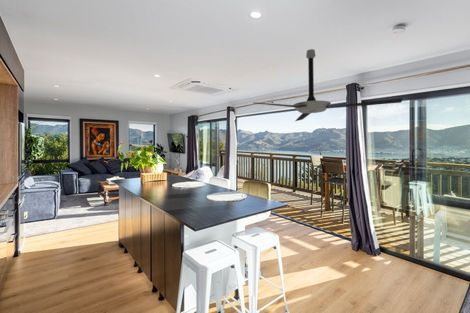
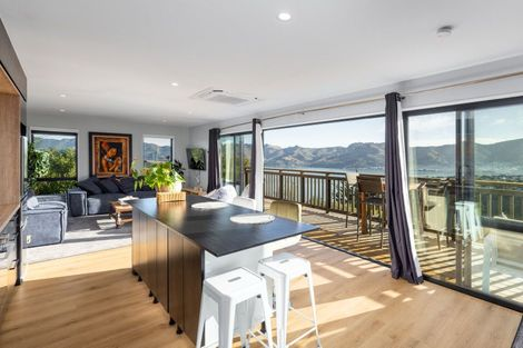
- ceiling fan [254,48,404,122]
